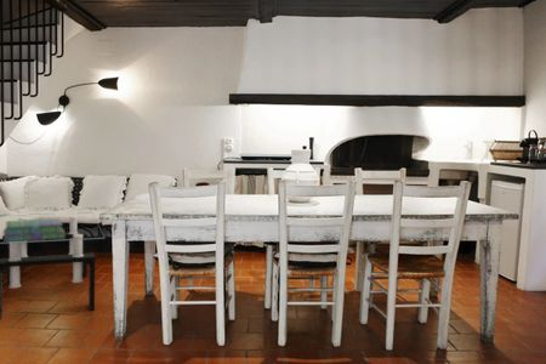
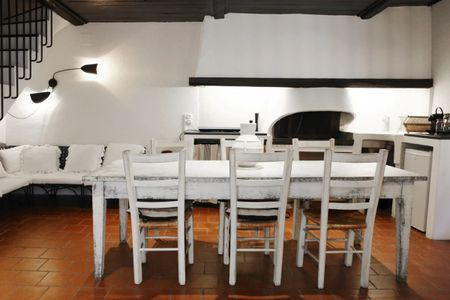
- stack of books [2,217,66,244]
- coffee table [0,211,106,322]
